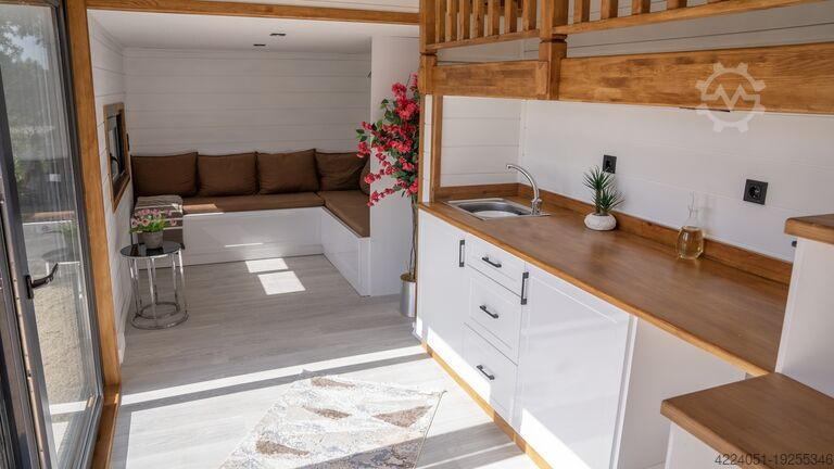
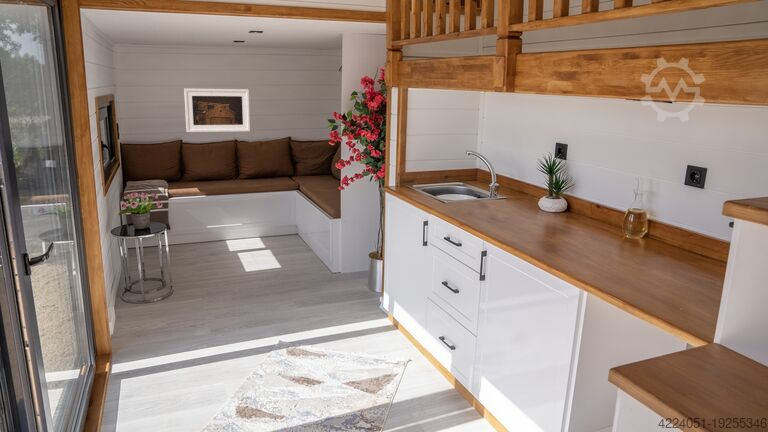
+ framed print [183,88,251,133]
